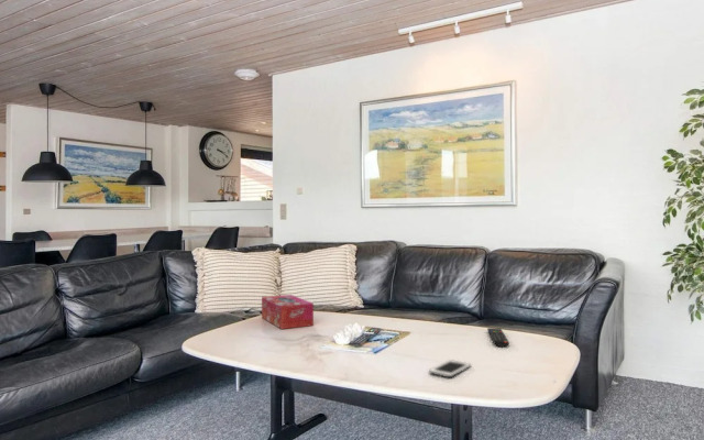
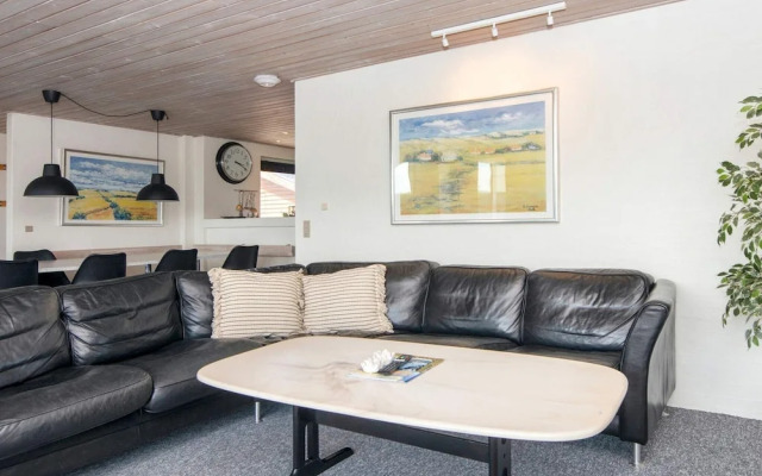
- remote control [486,327,510,348]
- cell phone [428,359,472,378]
- tissue box [261,294,315,330]
